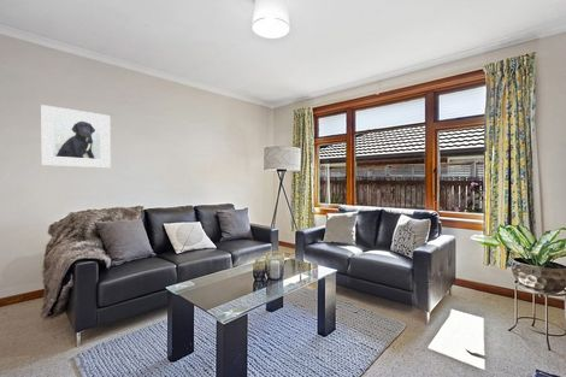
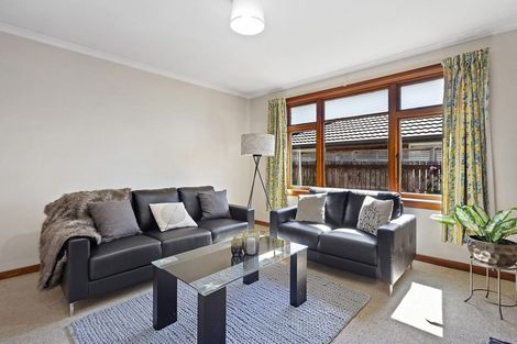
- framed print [40,104,112,169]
